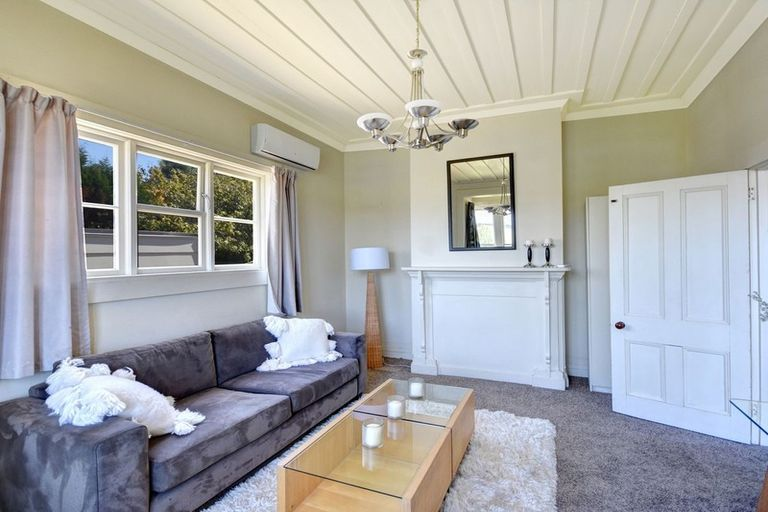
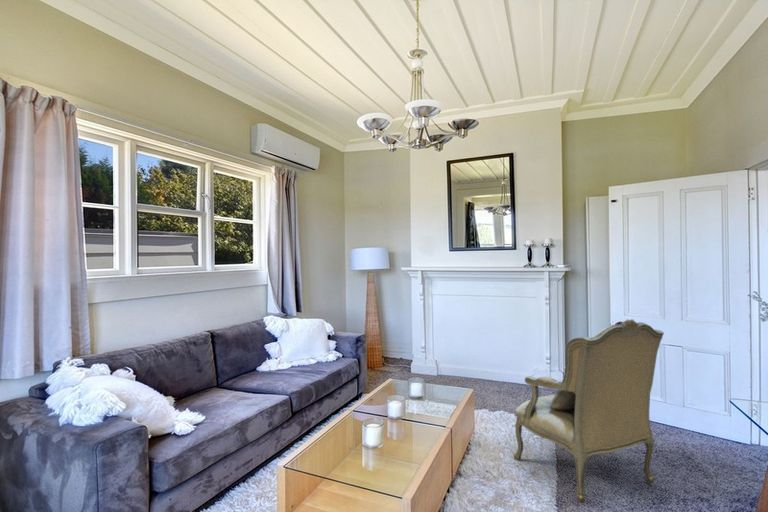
+ armchair [513,318,665,504]
